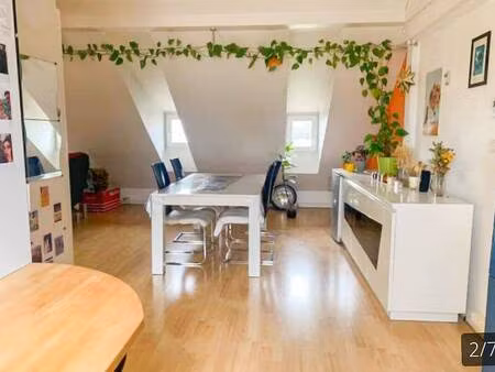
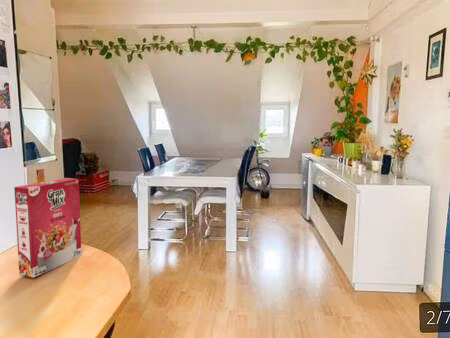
+ cereal box [13,177,82,278]
